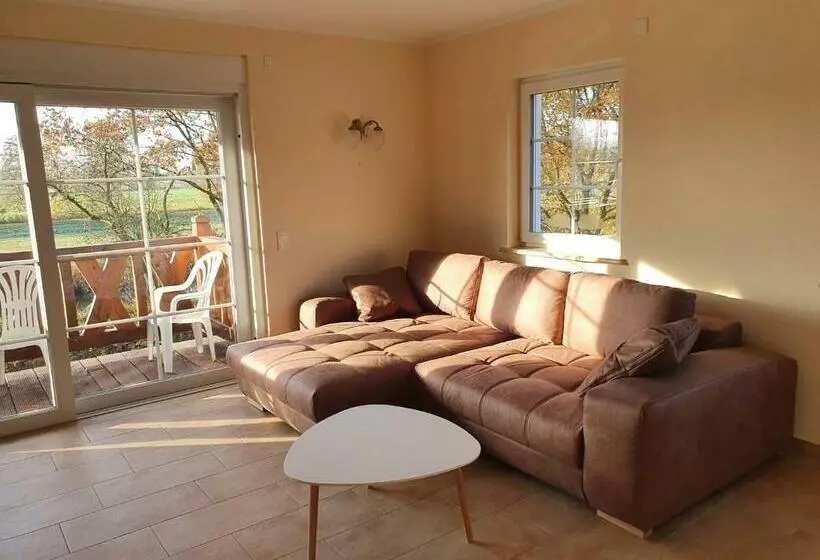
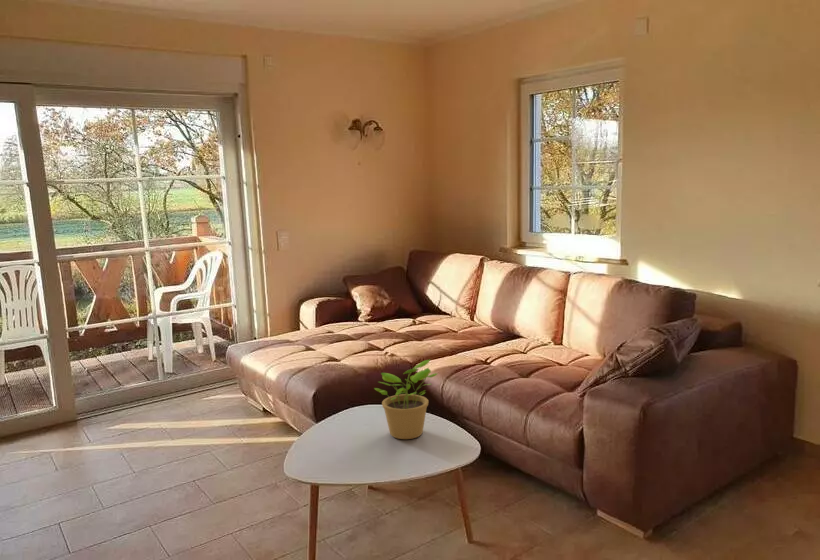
+ potted plant [373,358,438,440]
